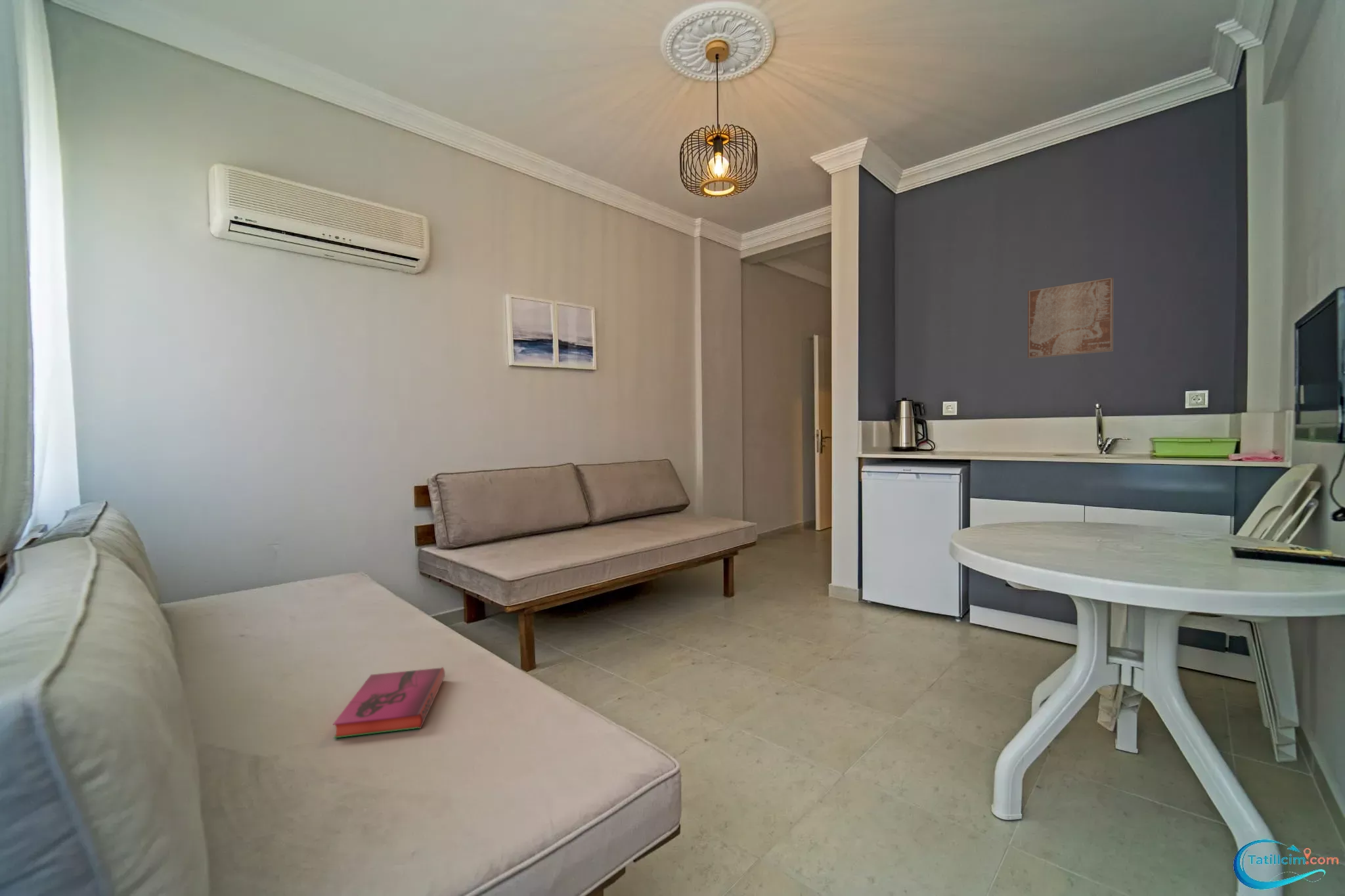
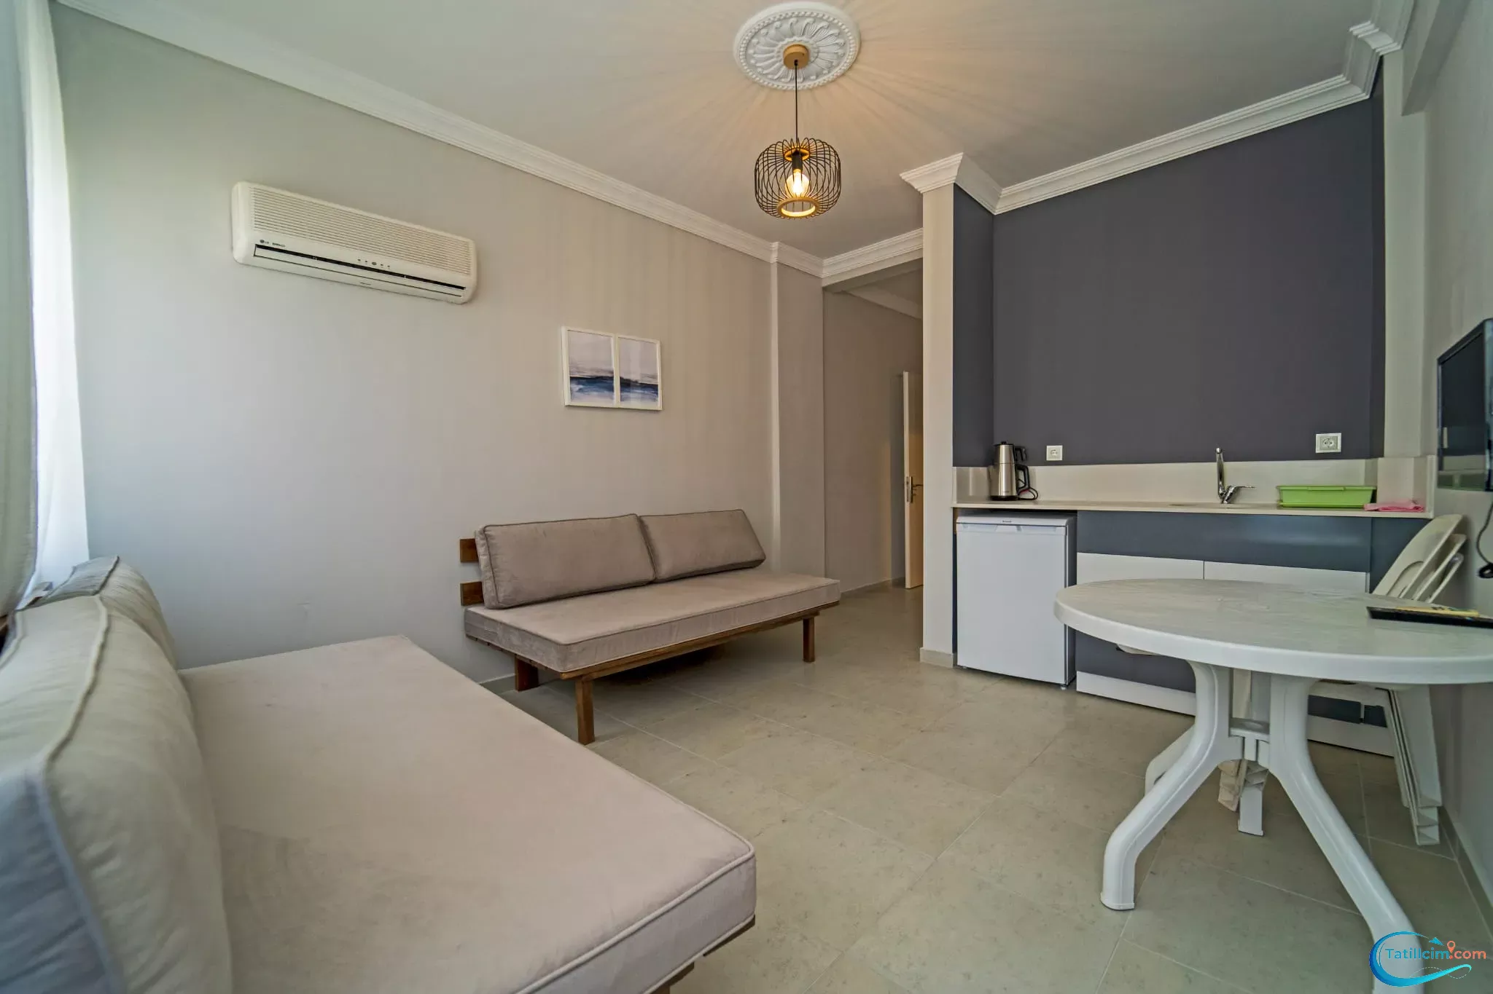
- hardback book [332,666,446,739]
- wall art [1027,277,1114,359]
